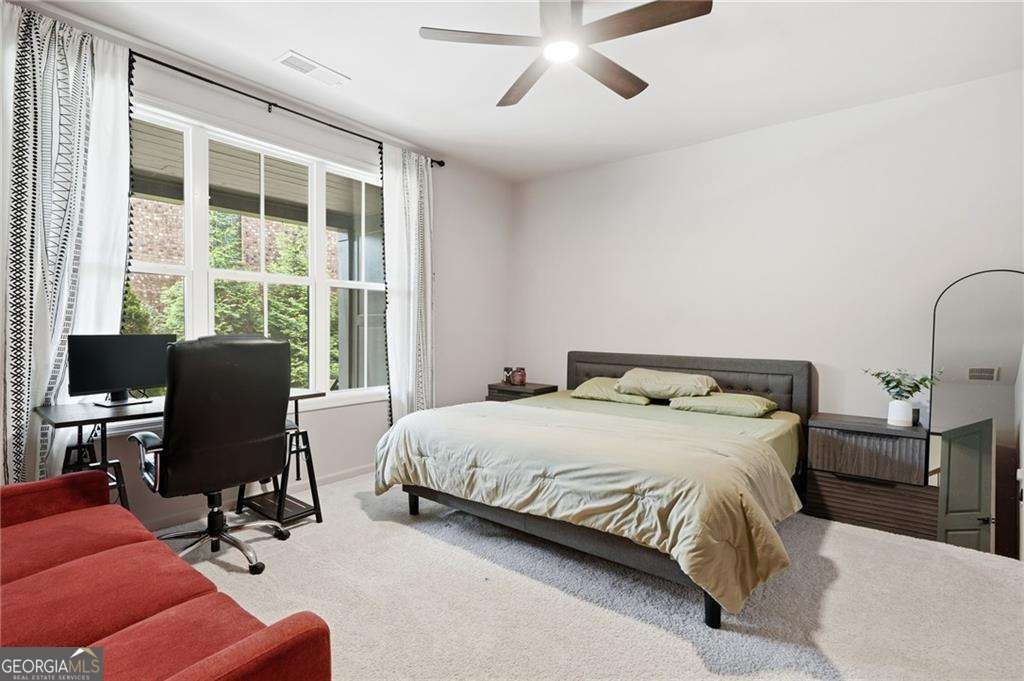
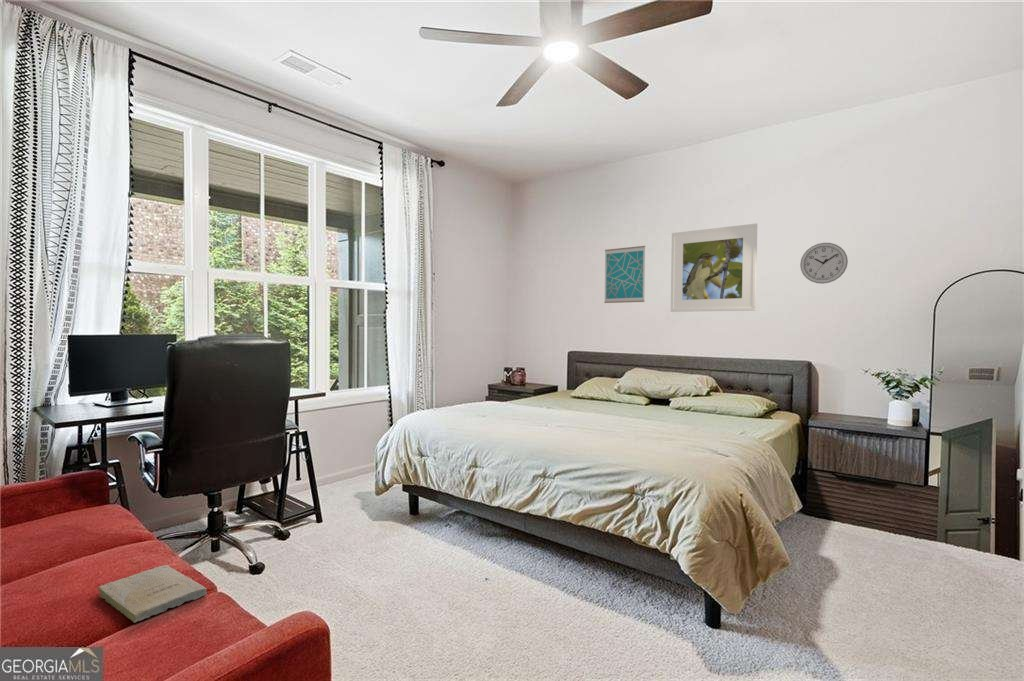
+ wall art [603,245,646,304]
+ wall clock [799,242,849,285]
+ book [96,564,208,624]
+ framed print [670,223,758,313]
